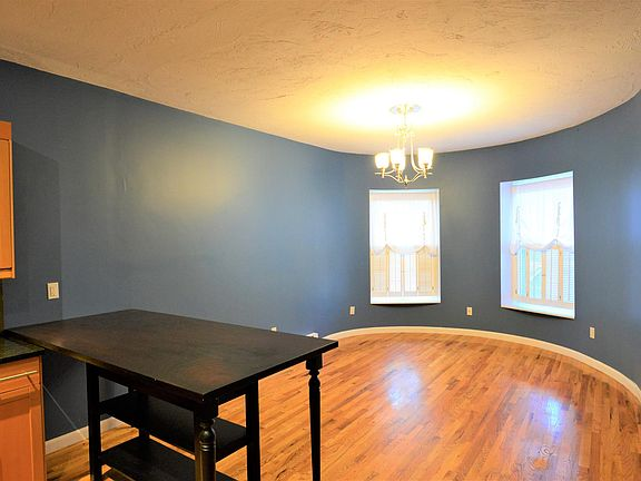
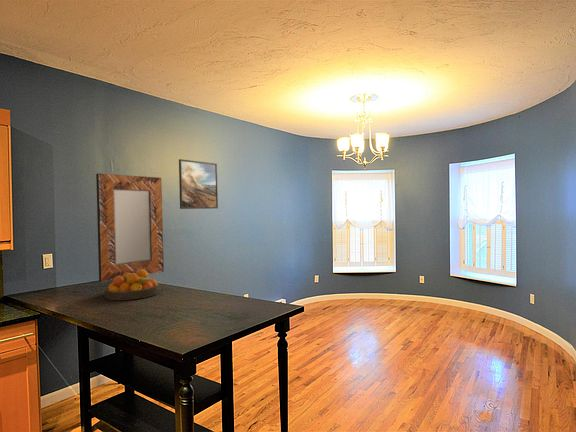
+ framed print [178,158,219,210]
+ home mirror [95,173,165,283]
+ fruit bowl [103,270,160,301]
